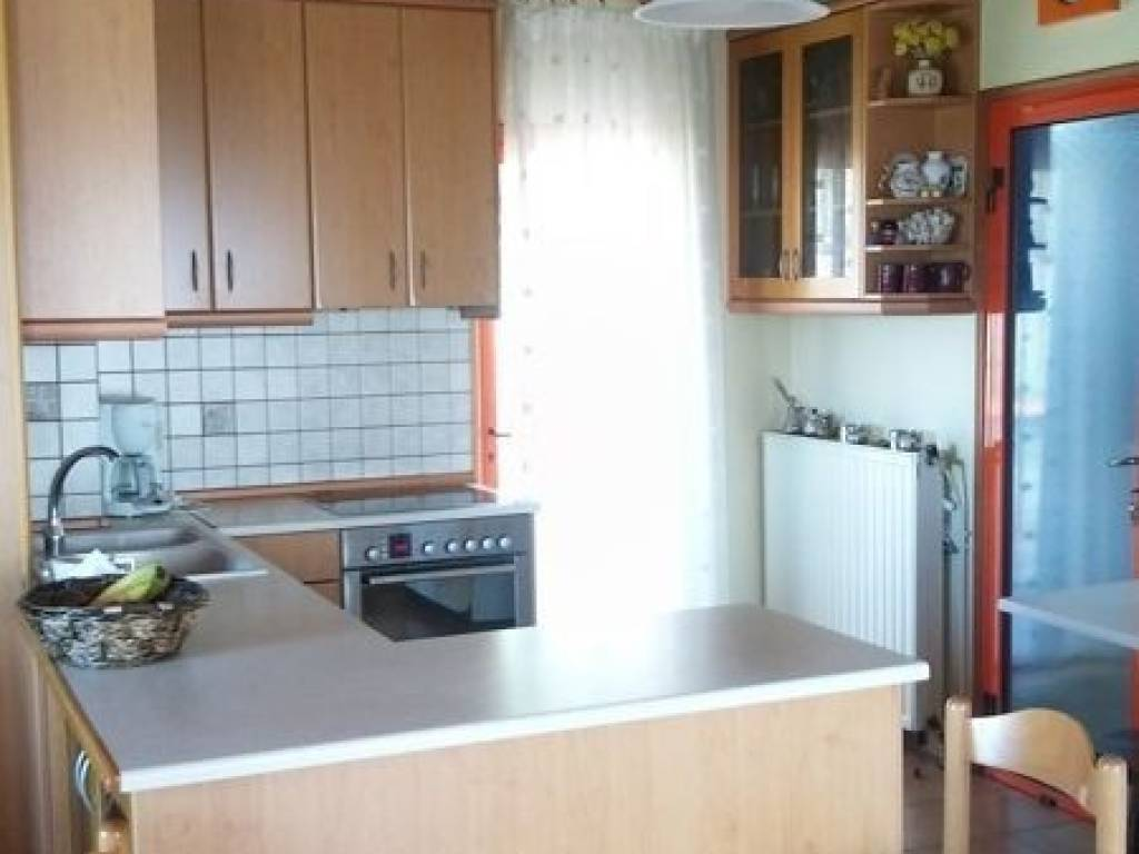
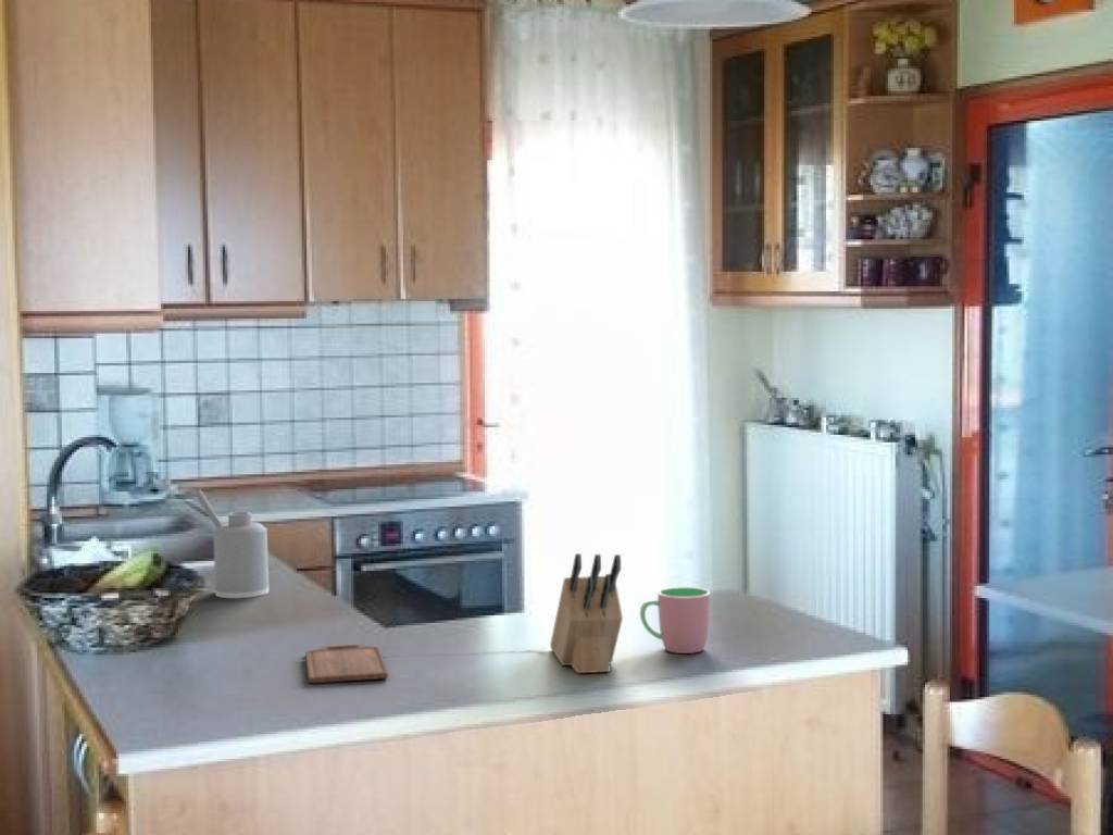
+ cutting board [304,644,389,684]
+ cup [639,586,711,655]
+ knife block [549,552,624,674]
+ soap dispenser [193,488,270,599]
